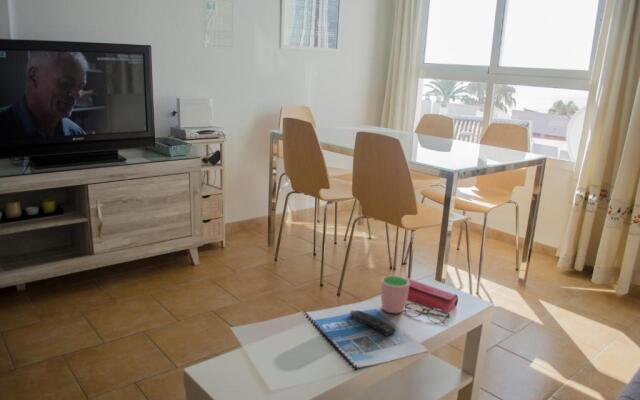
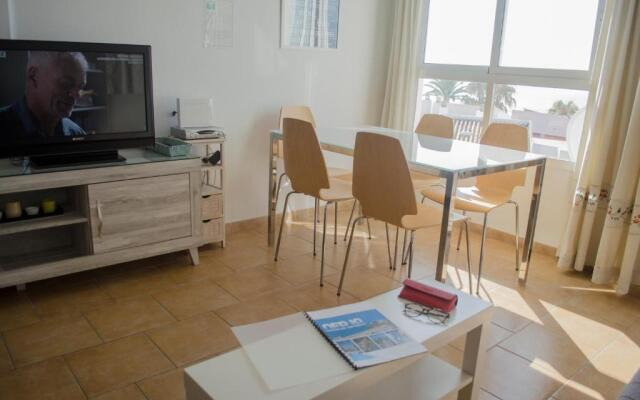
- remote control [349,309,397,337]
- cup [380,275,410,314]
